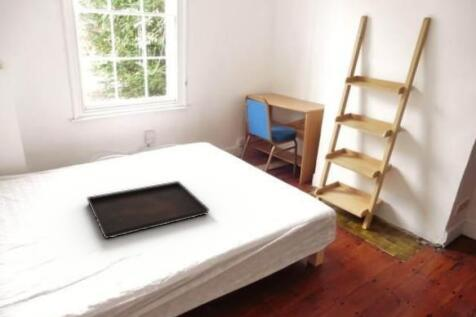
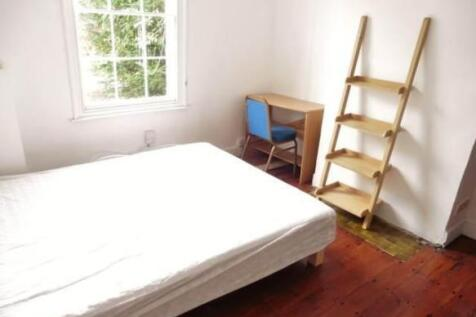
- serving tray [86,180,210,240]
